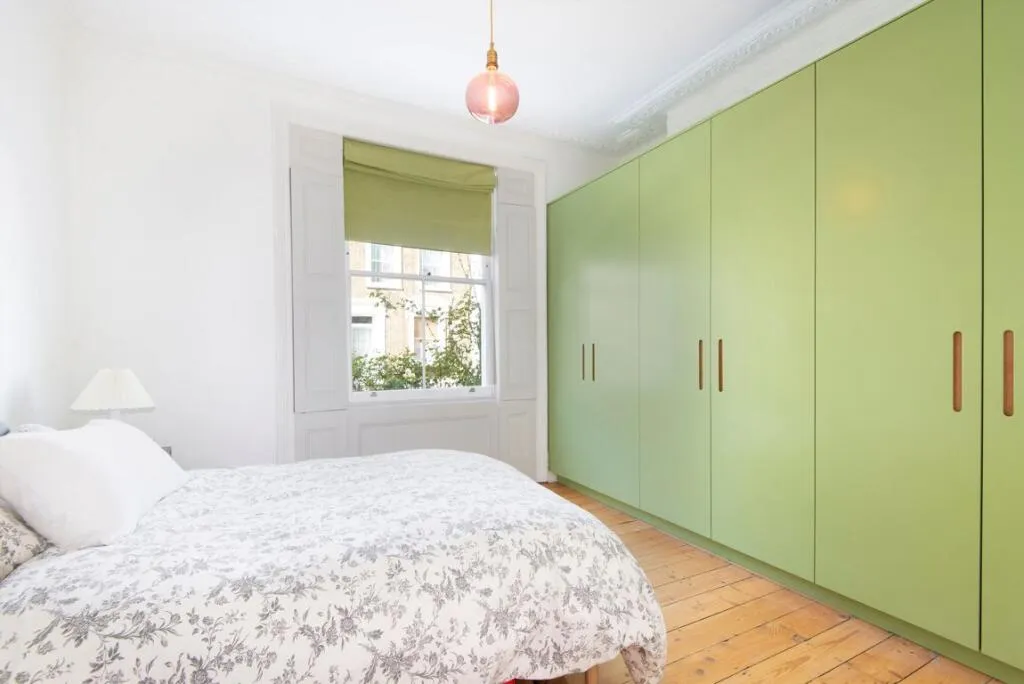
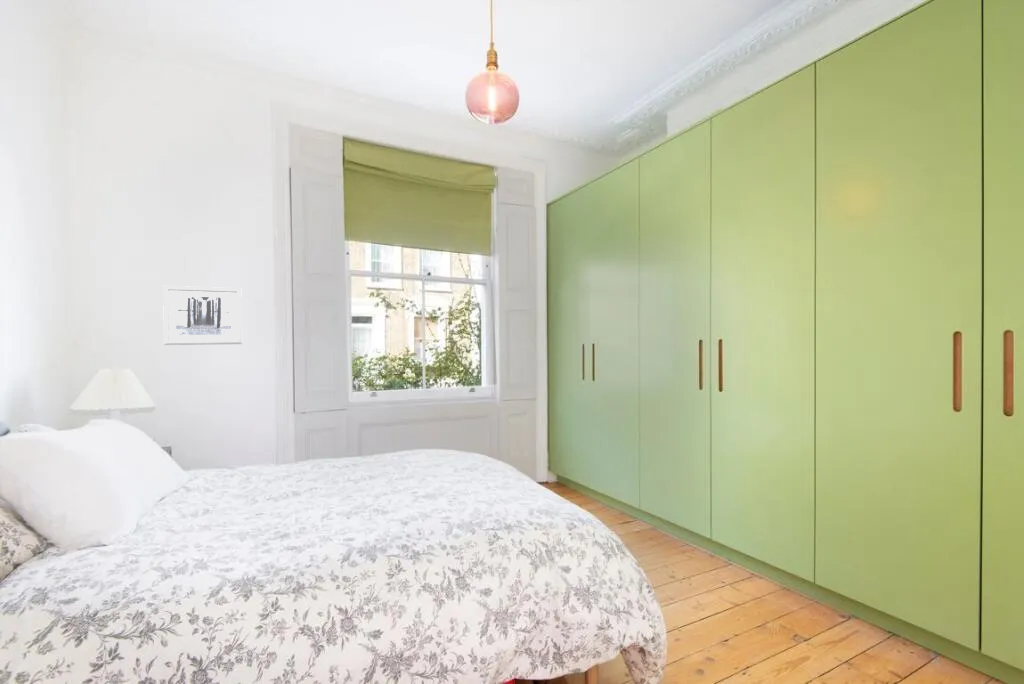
+ wall art [162,285,243,346]
